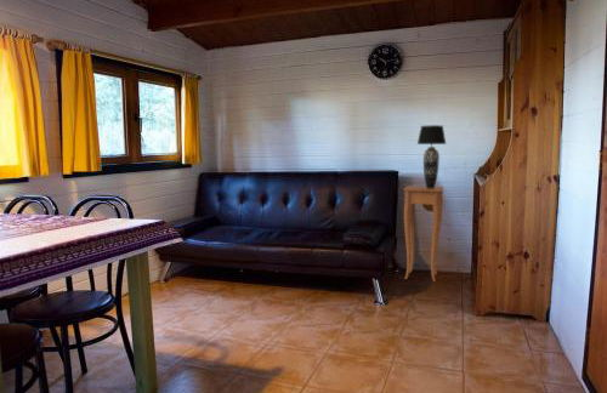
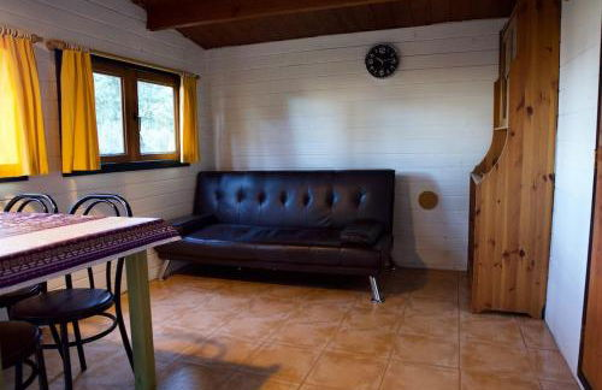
- side table [403,184,444,283]
- table lamp [416,124,448,188]
